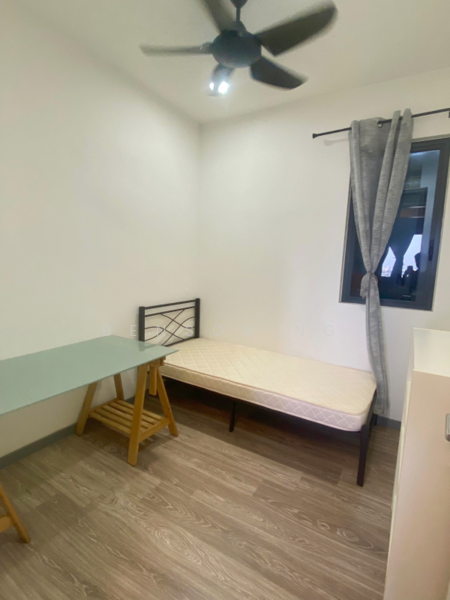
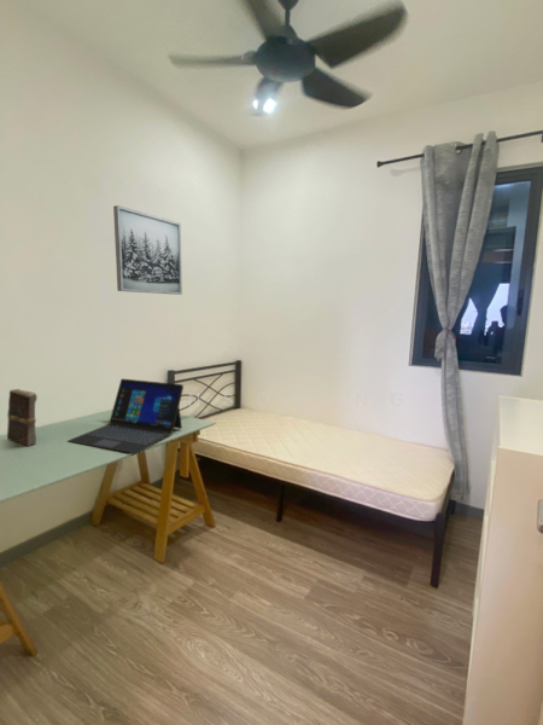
+ book [6,388,37,447]
+ wall art [112,204,183,296]
+ laptop [66,377,185,454]
